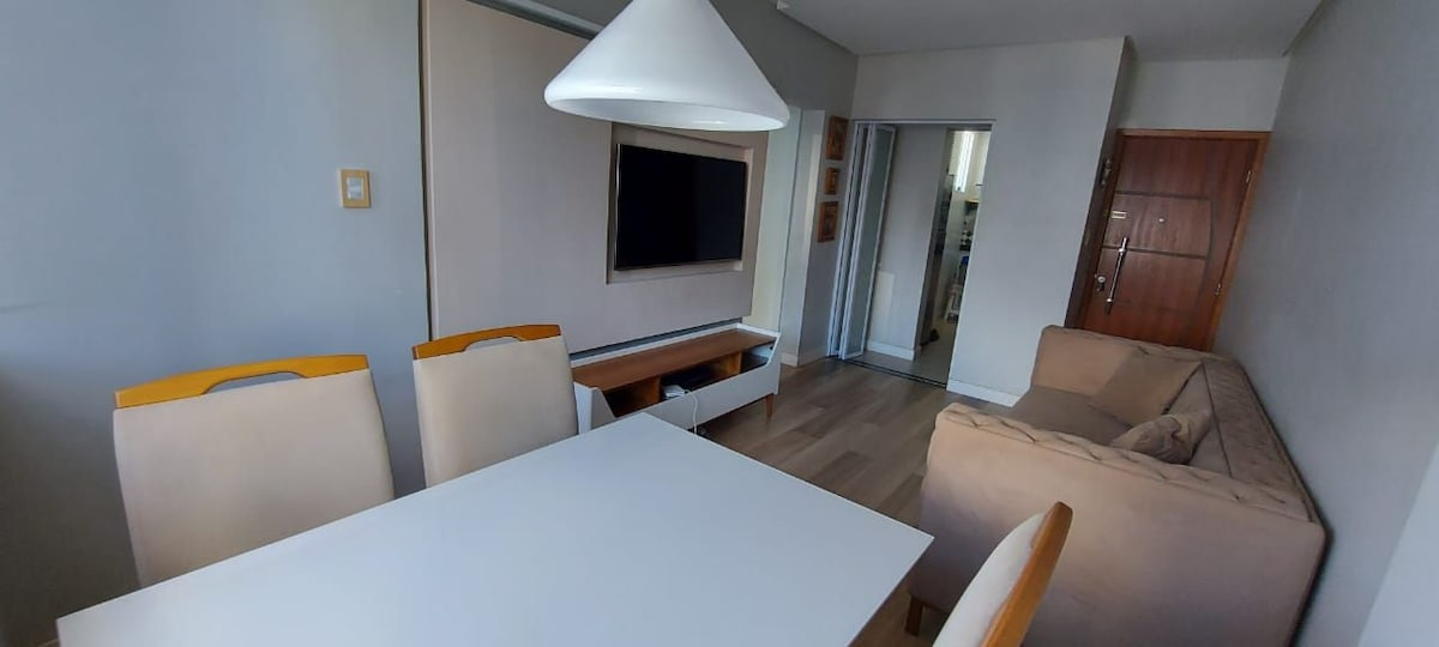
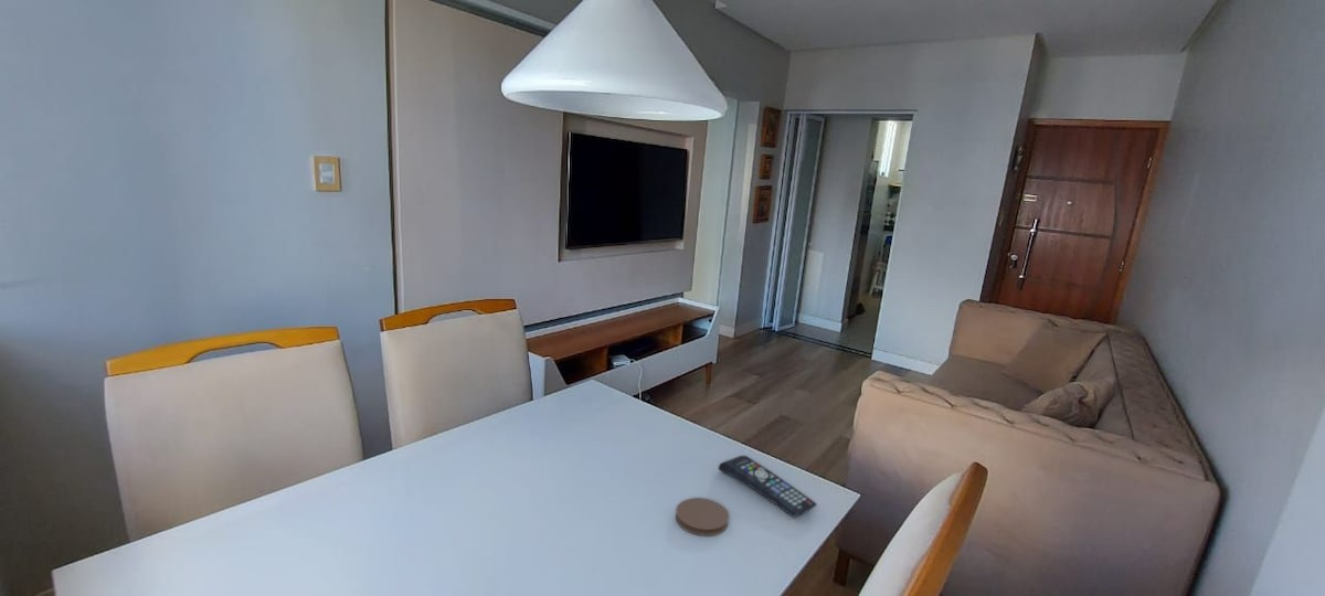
+ remote control [718,455,818,519]
+ coaster [675,497,730,538]
